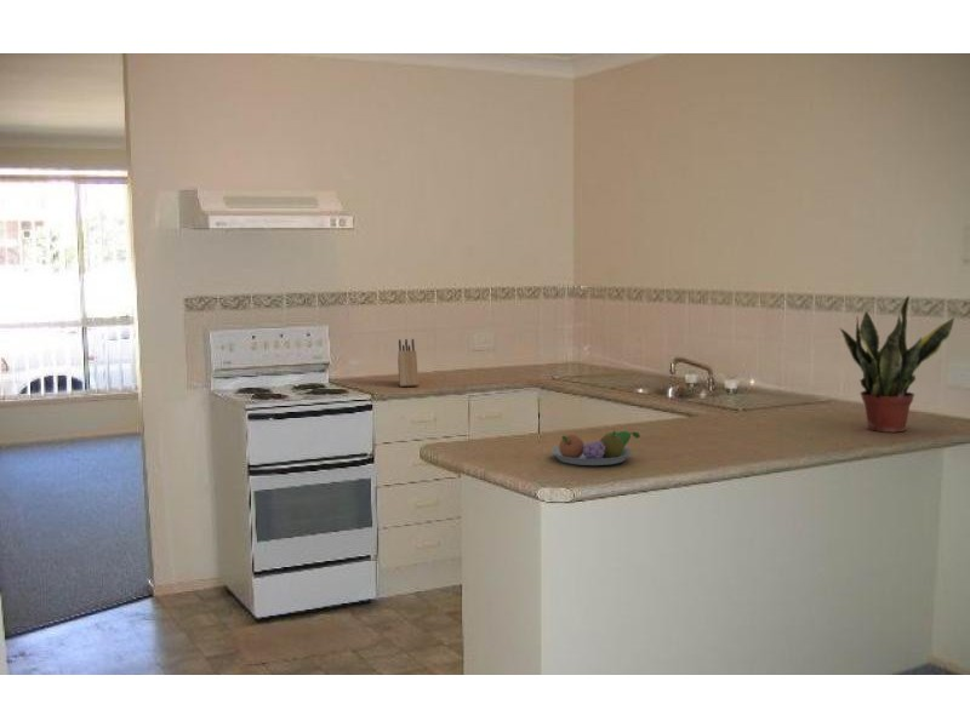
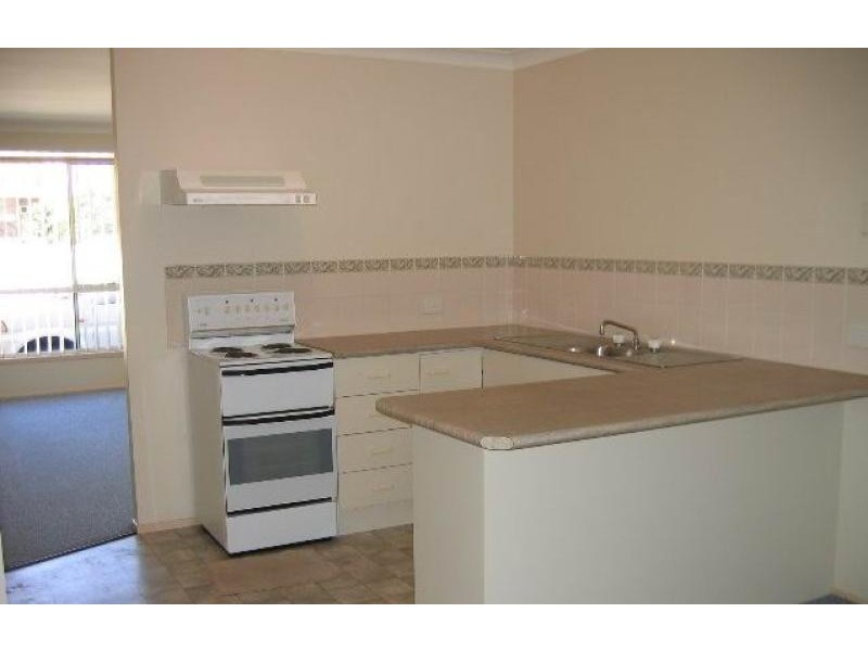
- potted plant [839,294,955,433]
- knife block [396,338,420,388]
- fruit bowl [549,429,641,466]
